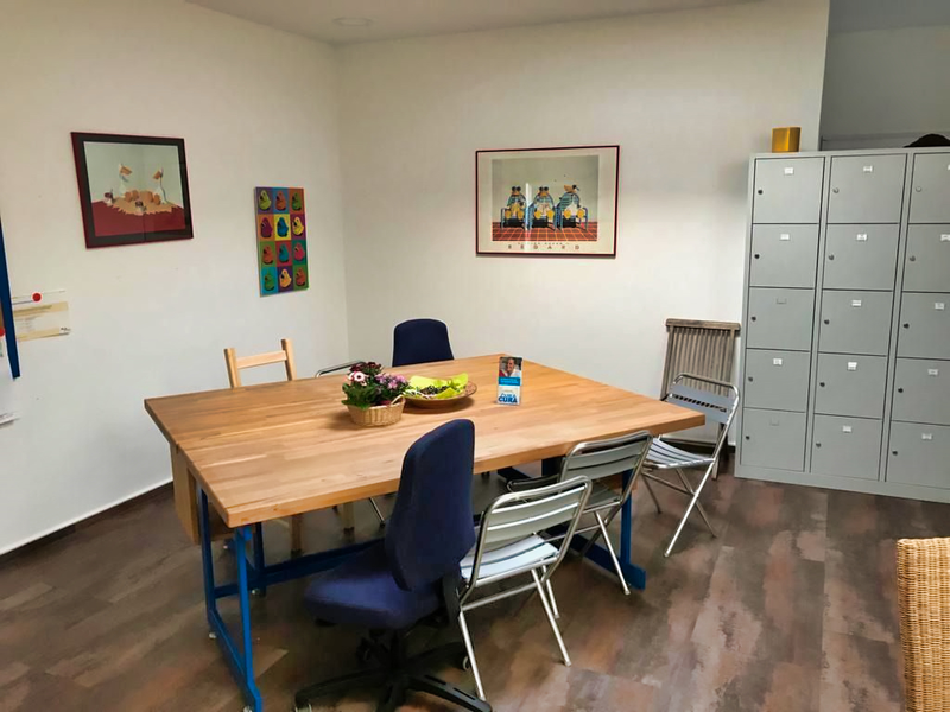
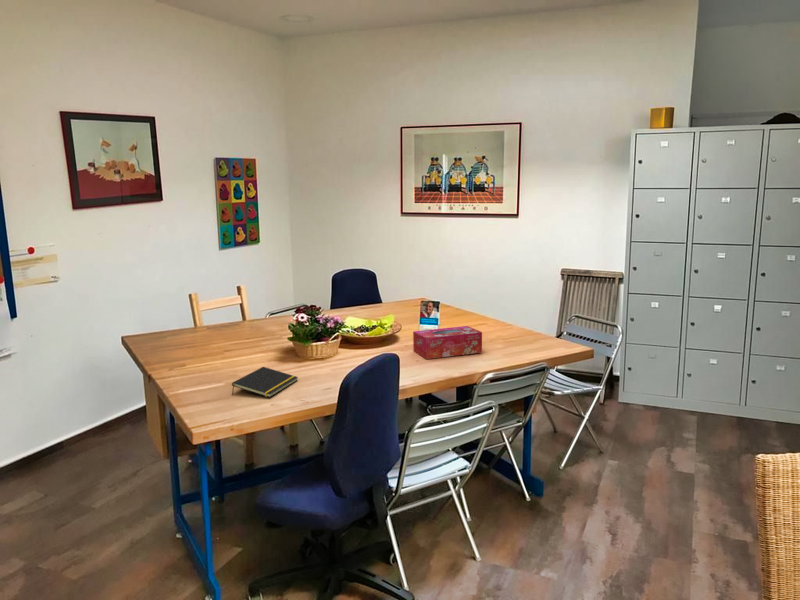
+ notepad [231,366,299,398]
+ tissue box [412,325,483,360]
